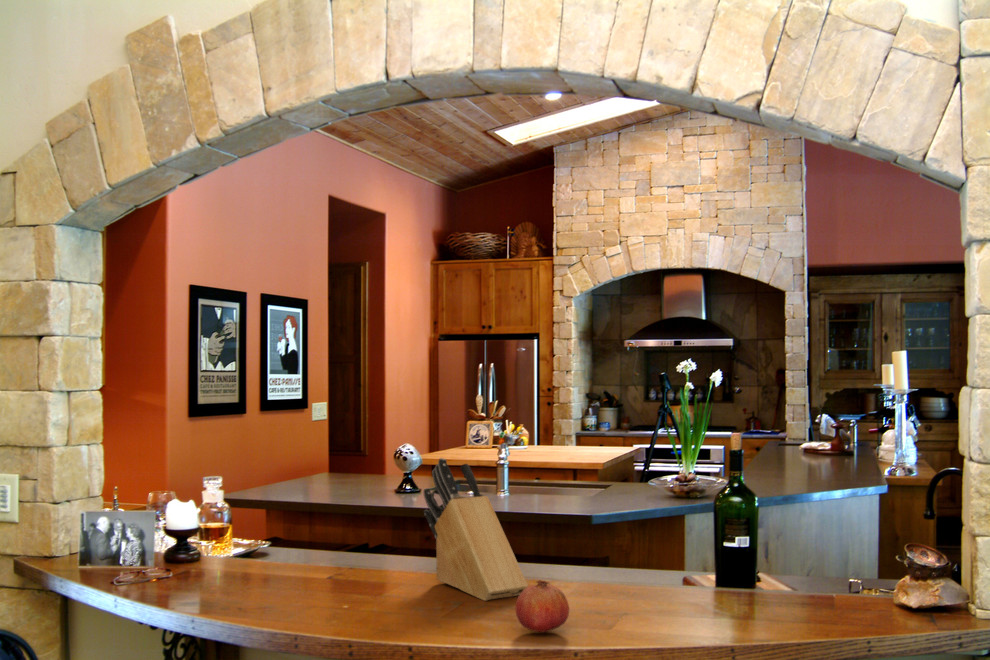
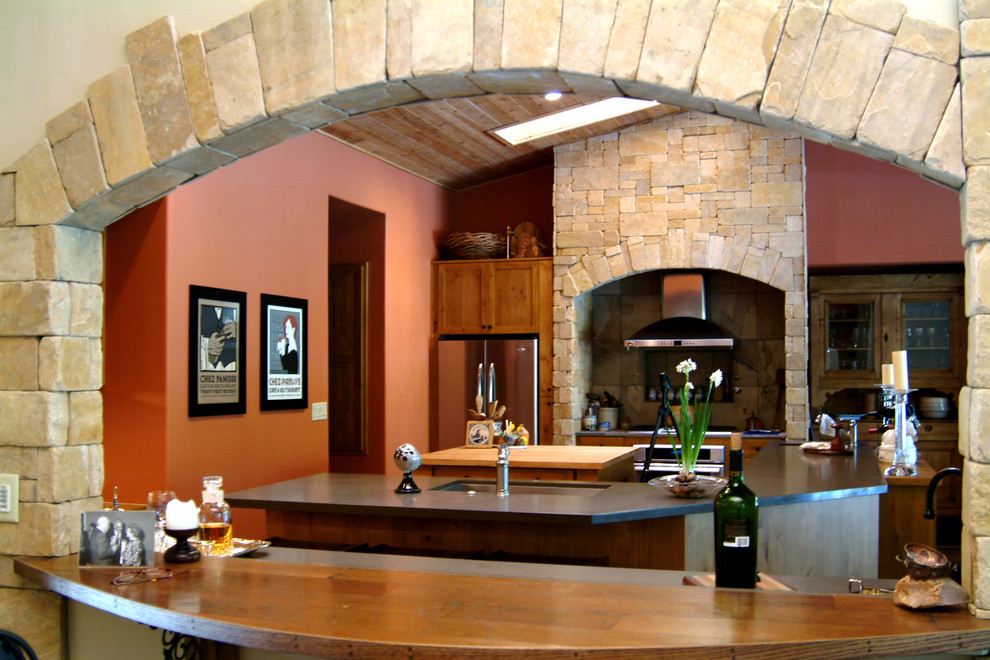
- fruit [515,579,570,633]
- knife block [423,457,529,602]
